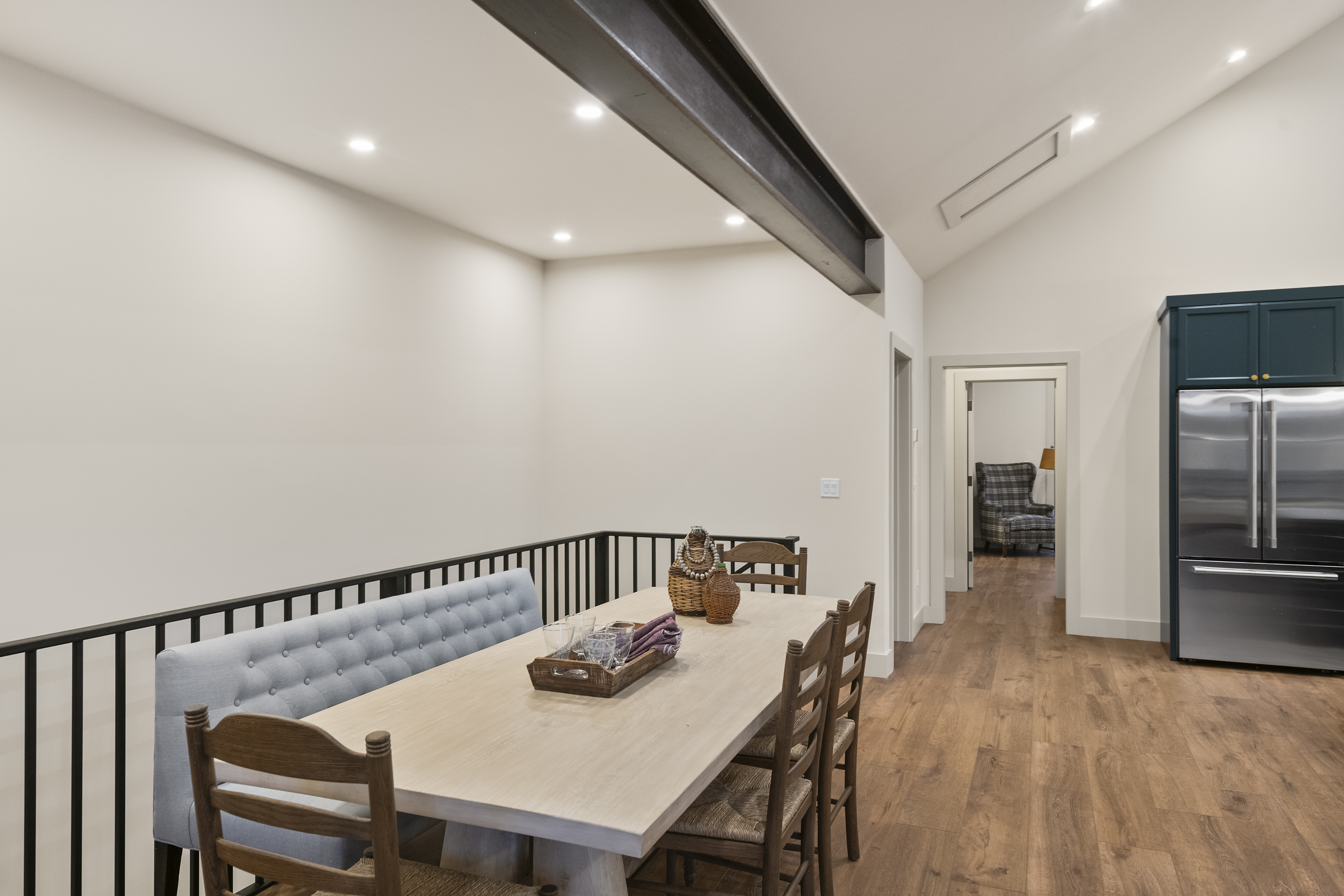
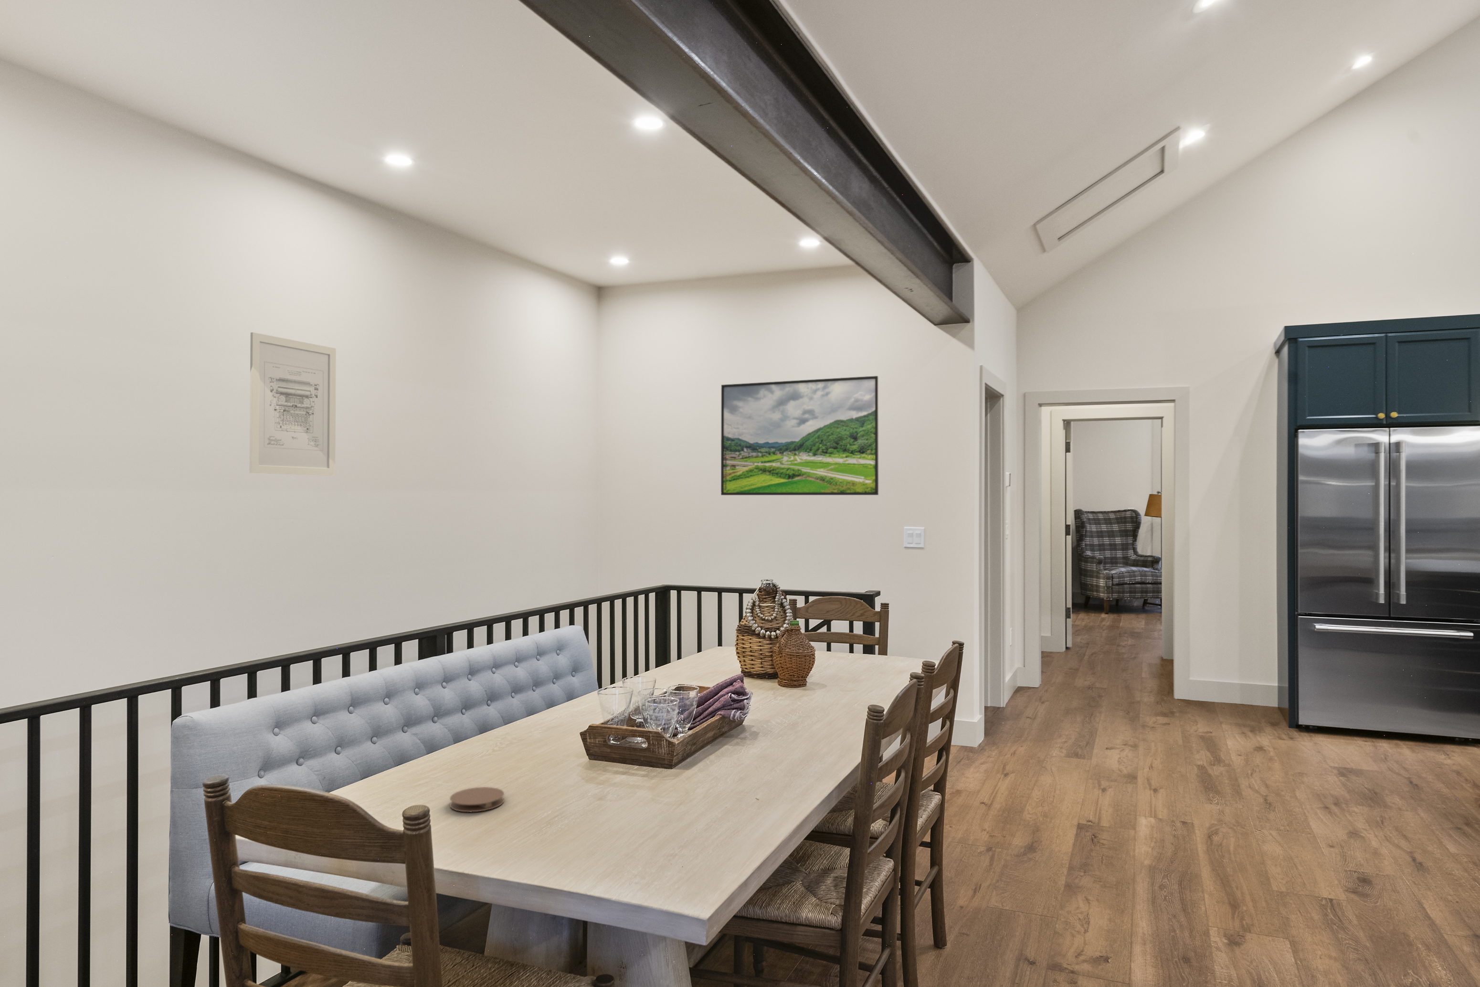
+ coaster [449,787,504,813]
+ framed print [720,376,879,496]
+ wall art [249,332,337,476]
